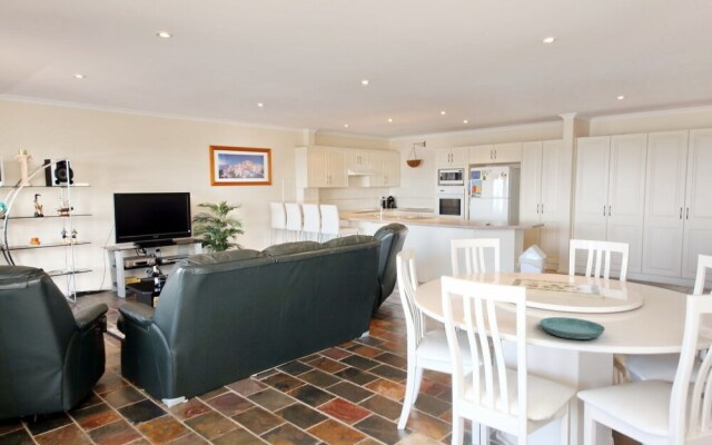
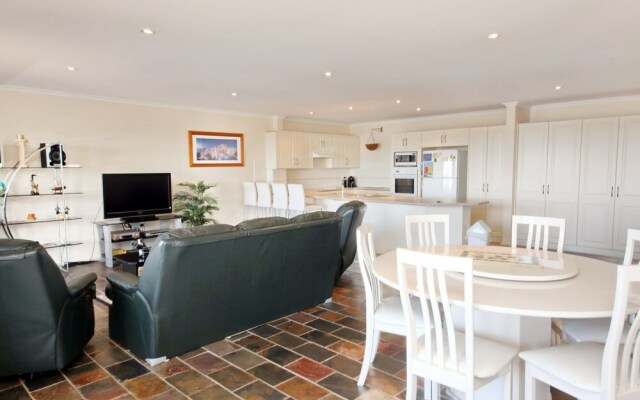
- saucer [538,316,606,340]
